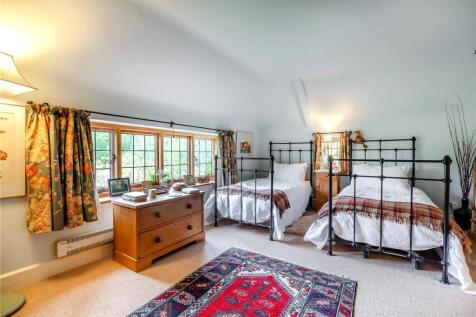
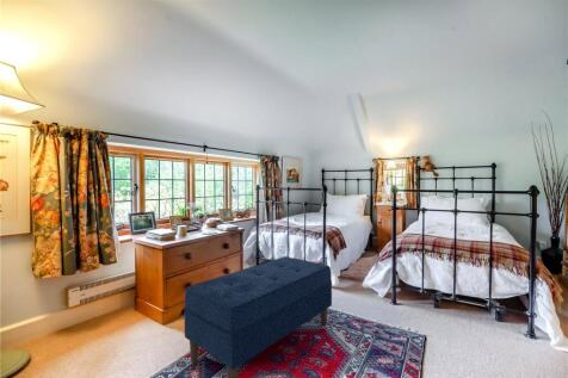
+ bench [183,255,333,378]
